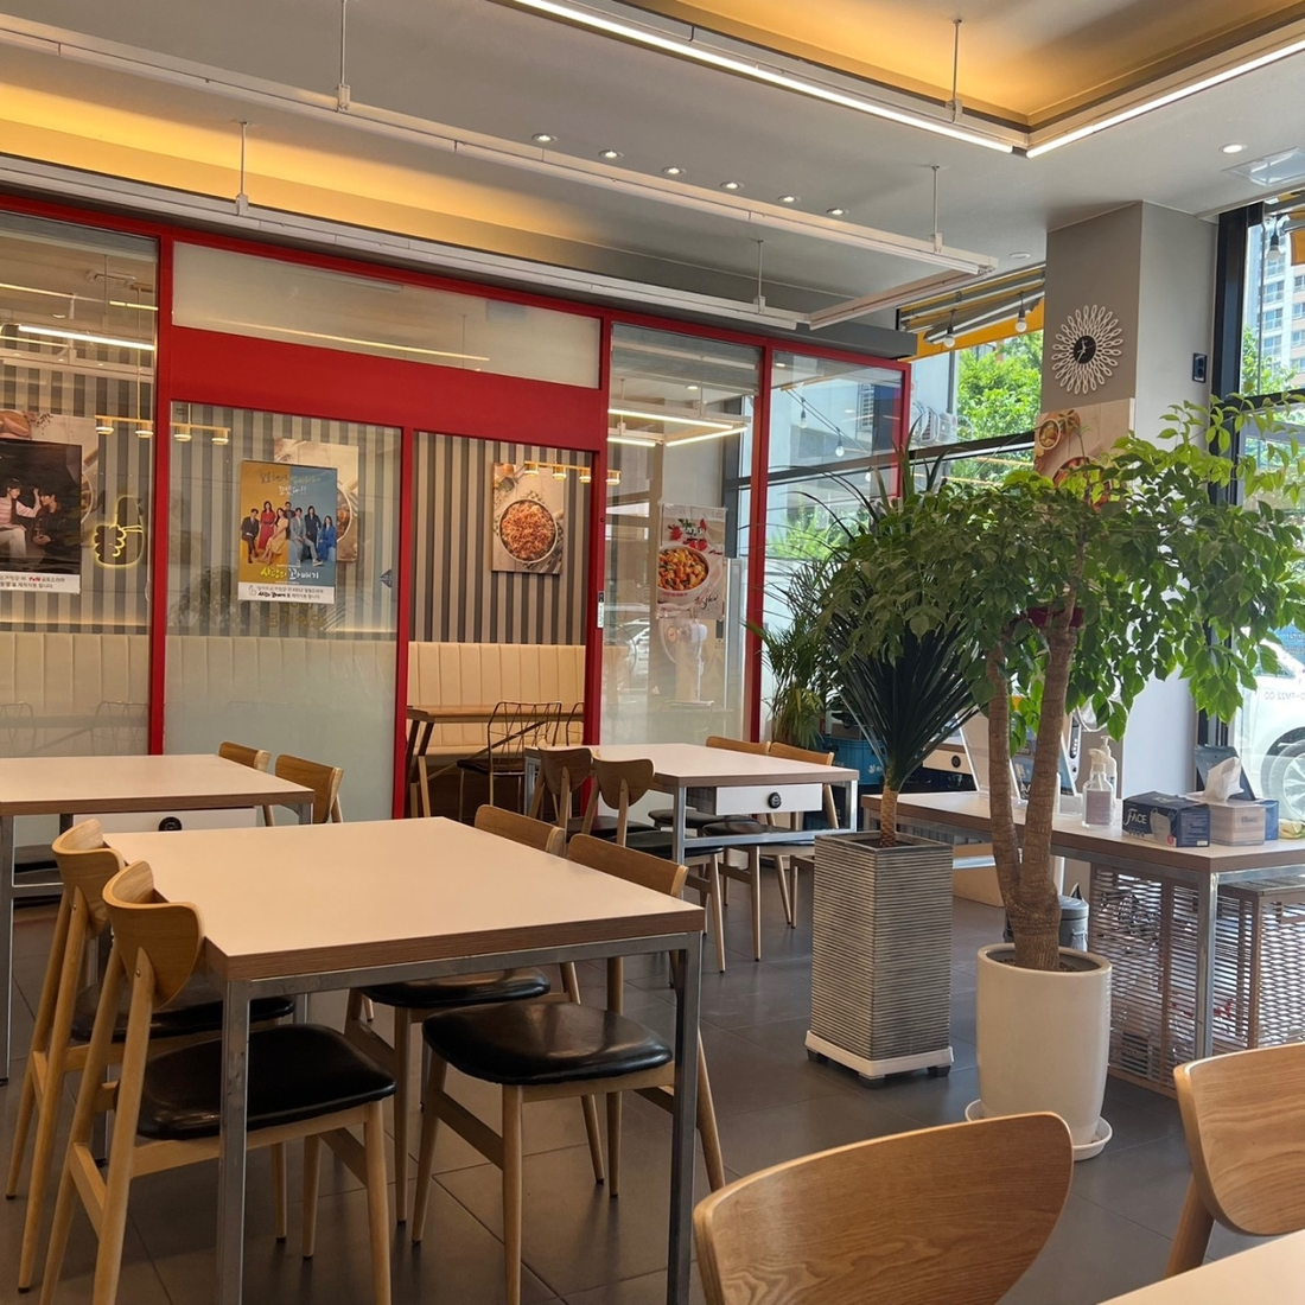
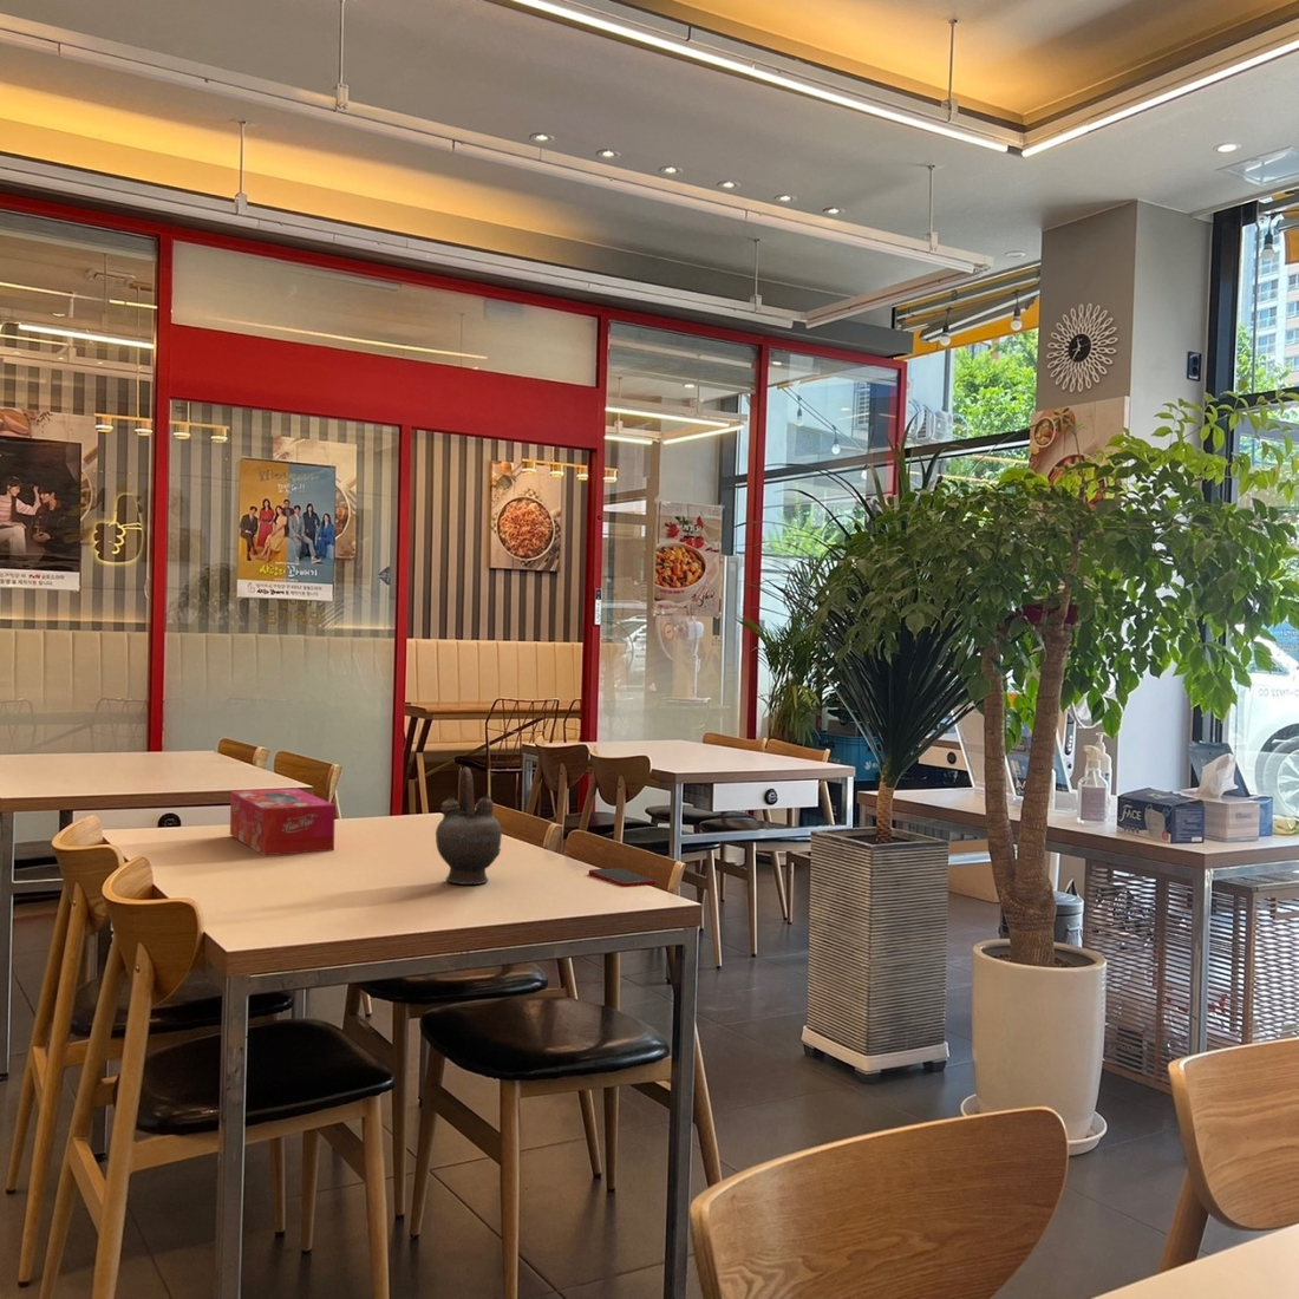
+ teapot [434,766,503,886]
+ tissue box [230,787,337,856]
+ cell phone [588,867,657,889]
